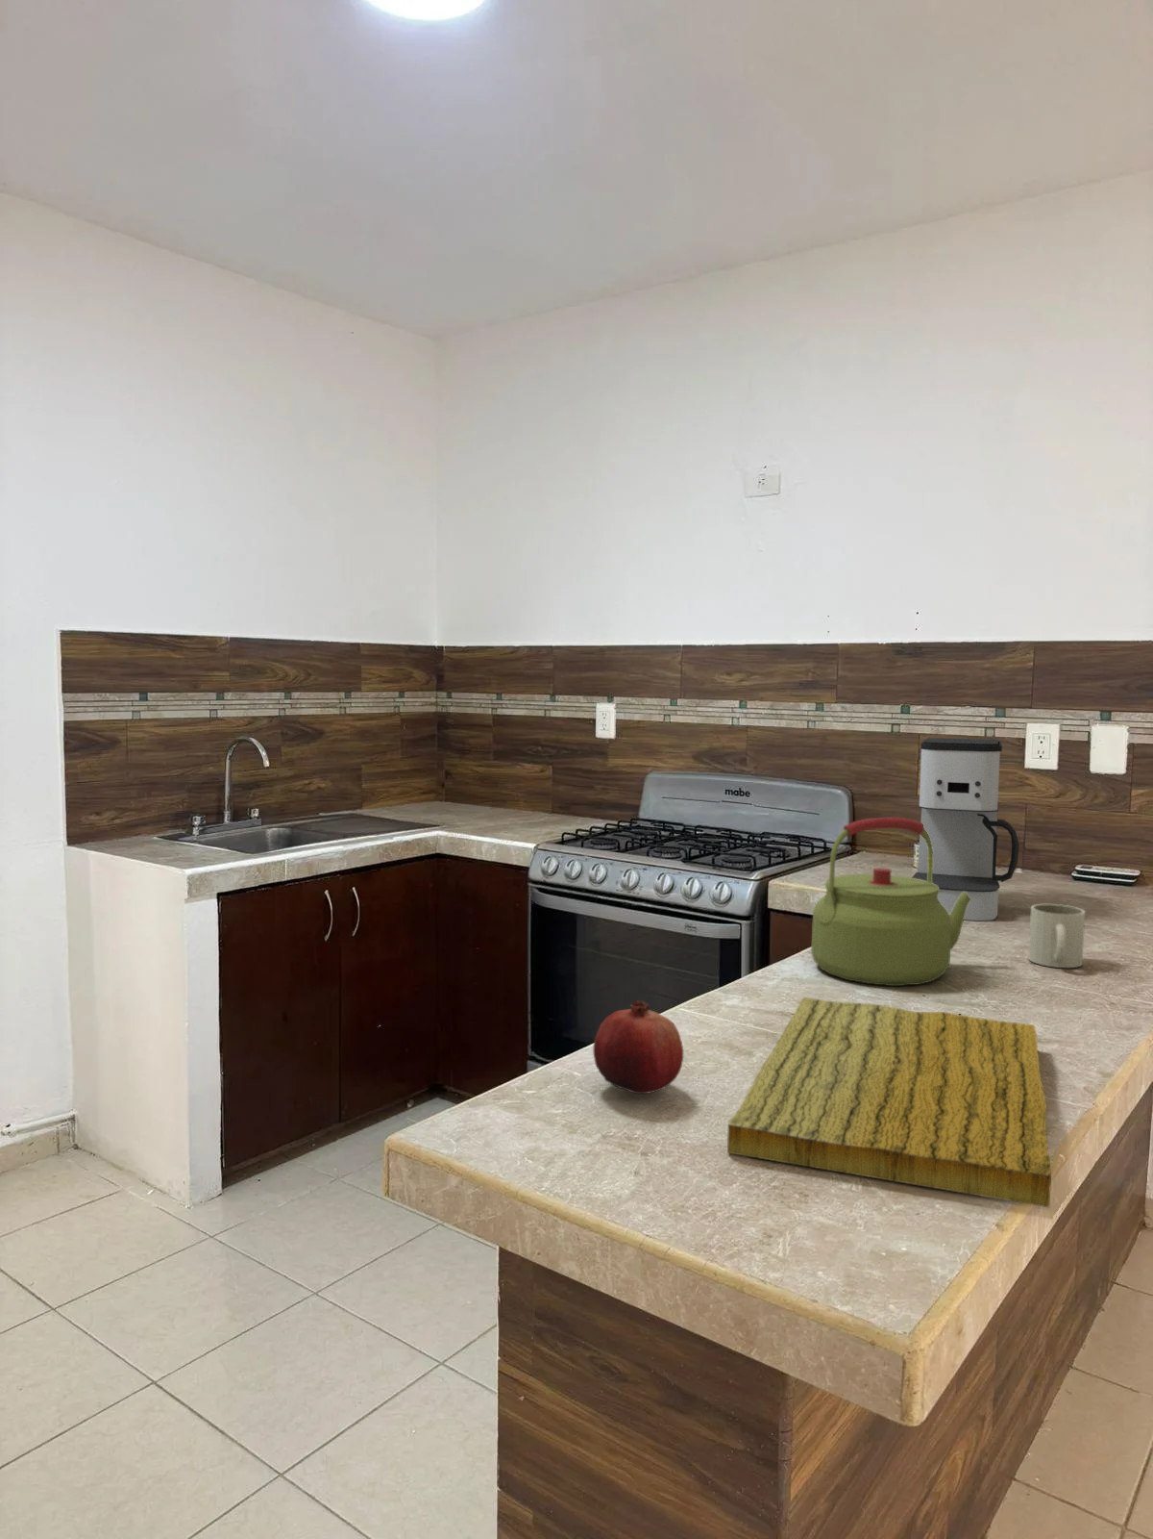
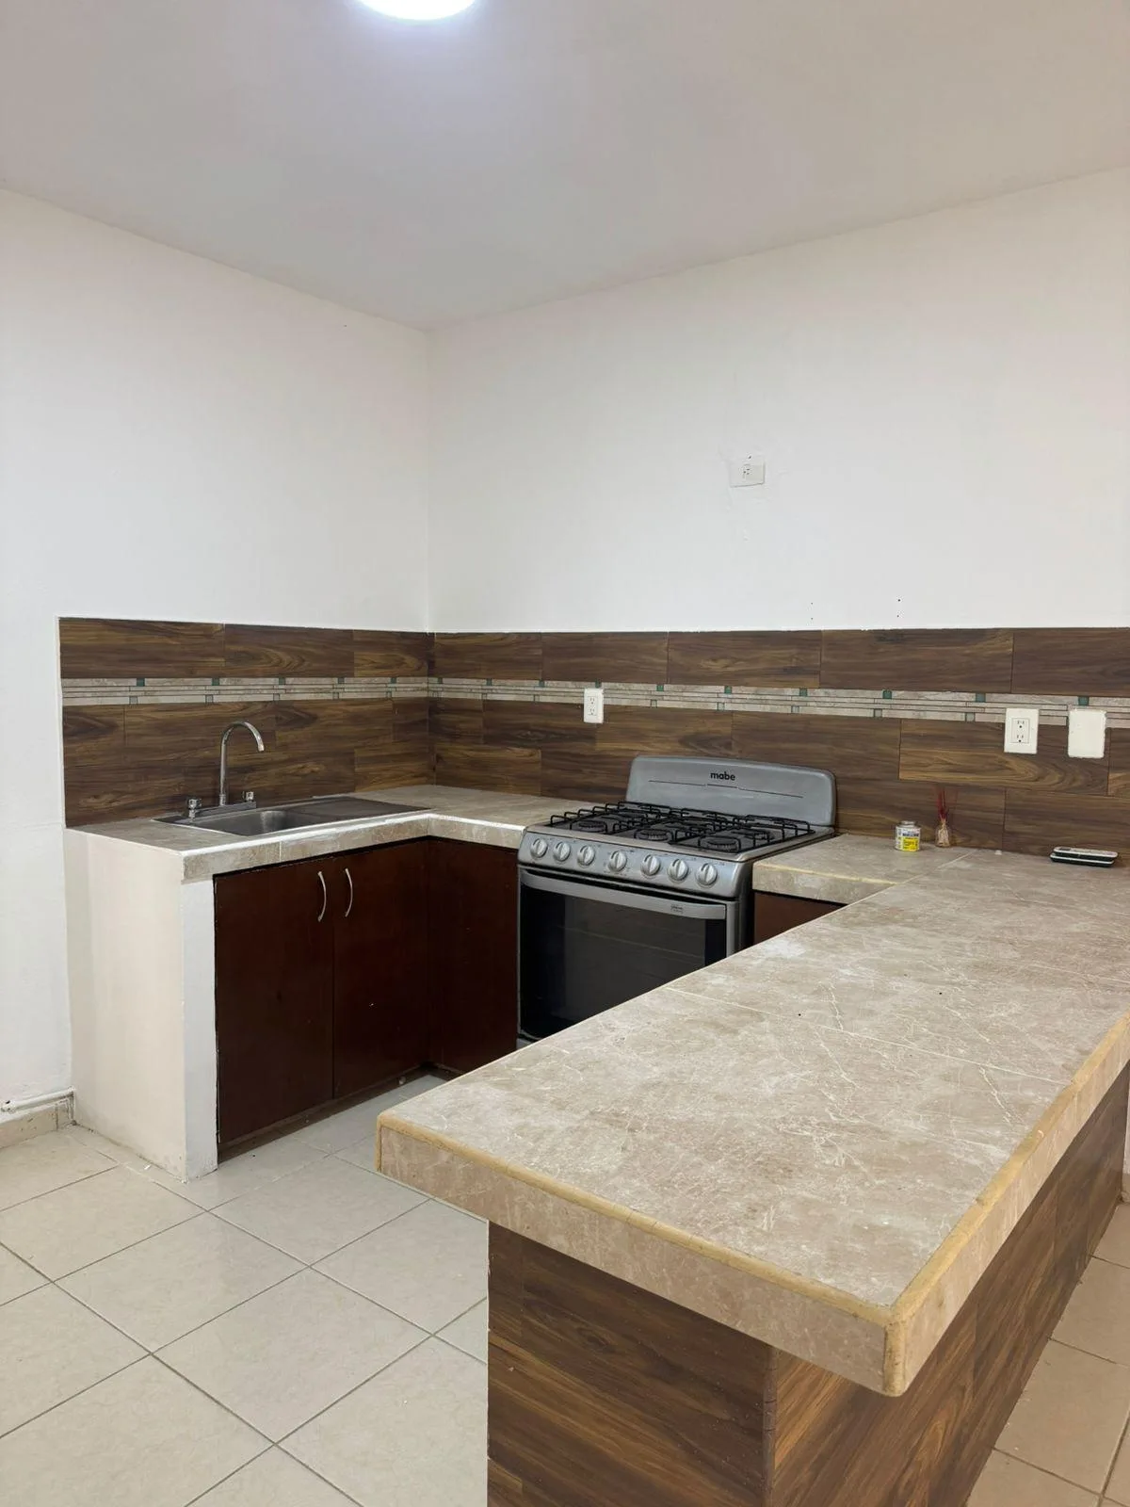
- fruit [592,1000,684,1094]
- coffee maker [911,737,1021,922]
- kettle [810,817,971,986]
- cutting board [727,996,1052,1208]
- mug [1028,903,1085,968]
